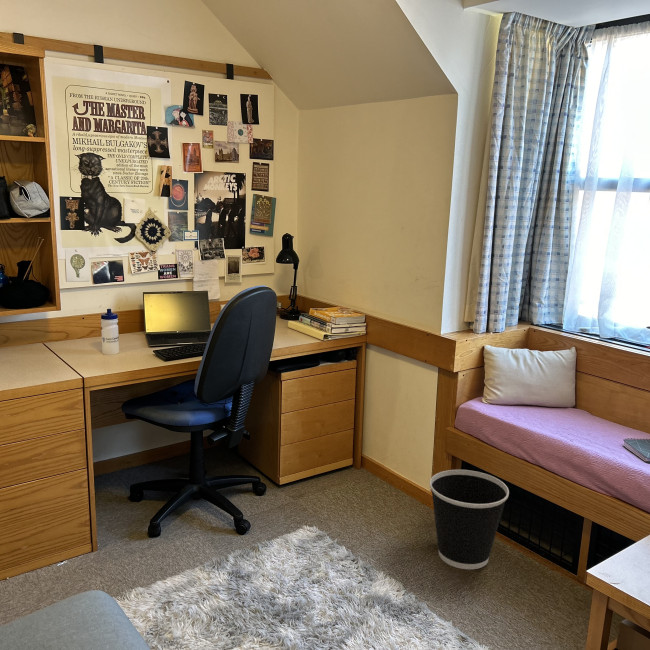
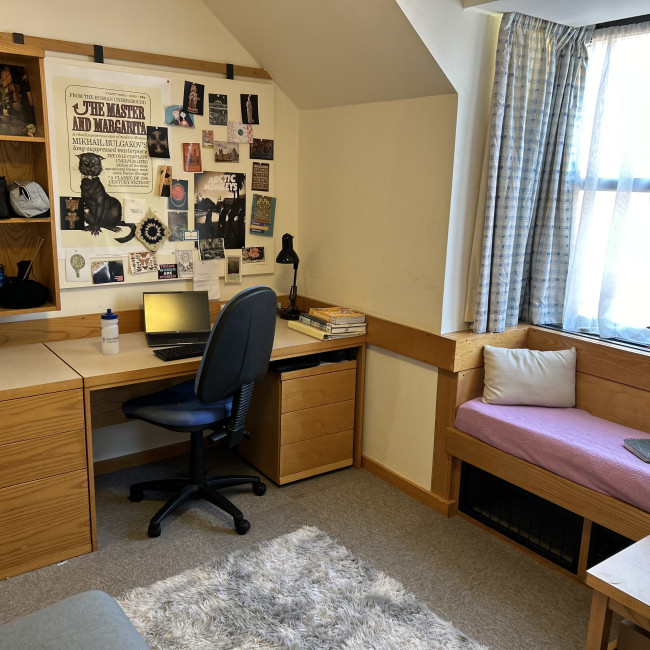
- wastebasket [429,469,510,570]
